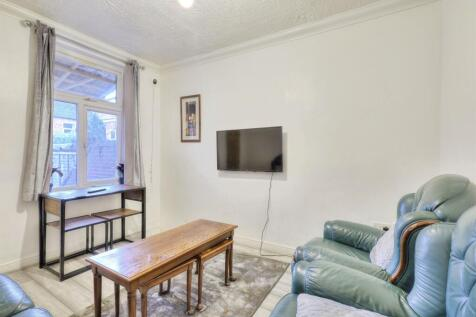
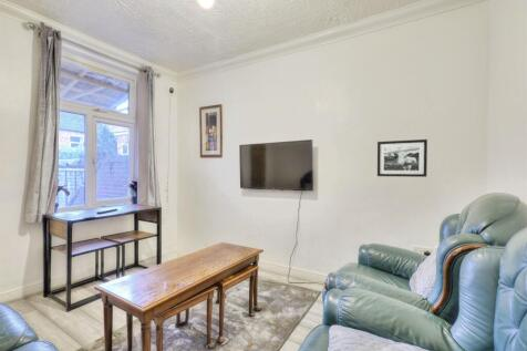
+ picture frame [376,138,428,178]
